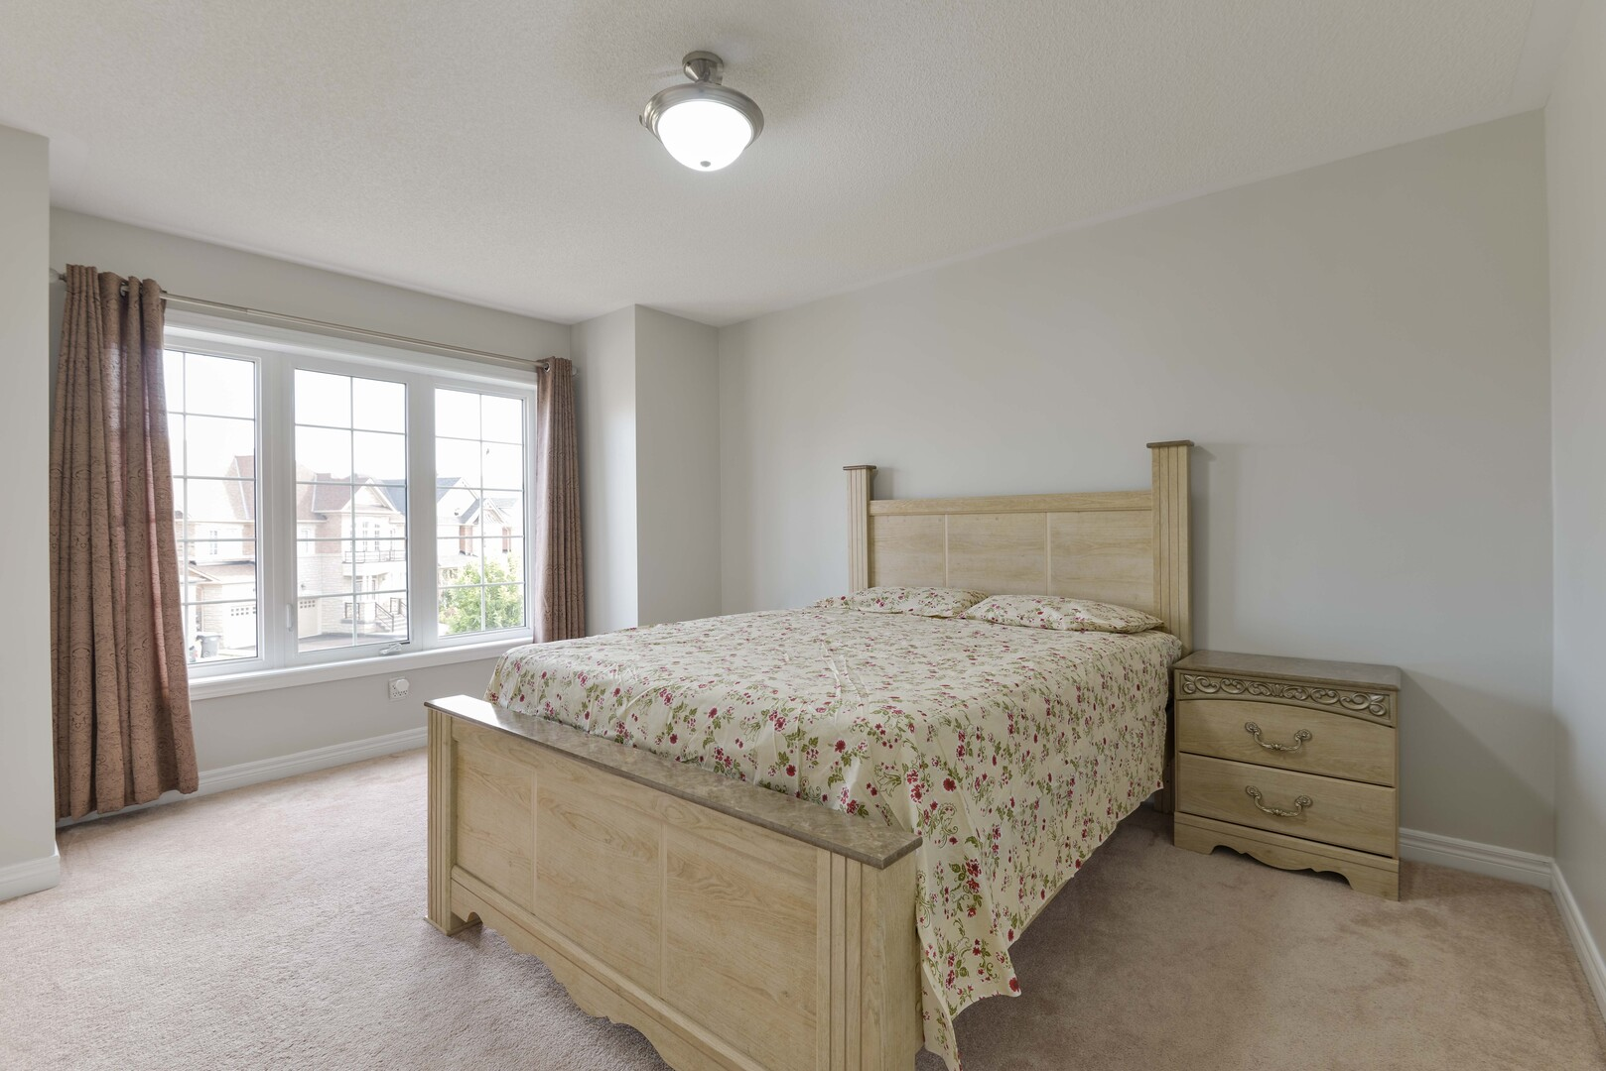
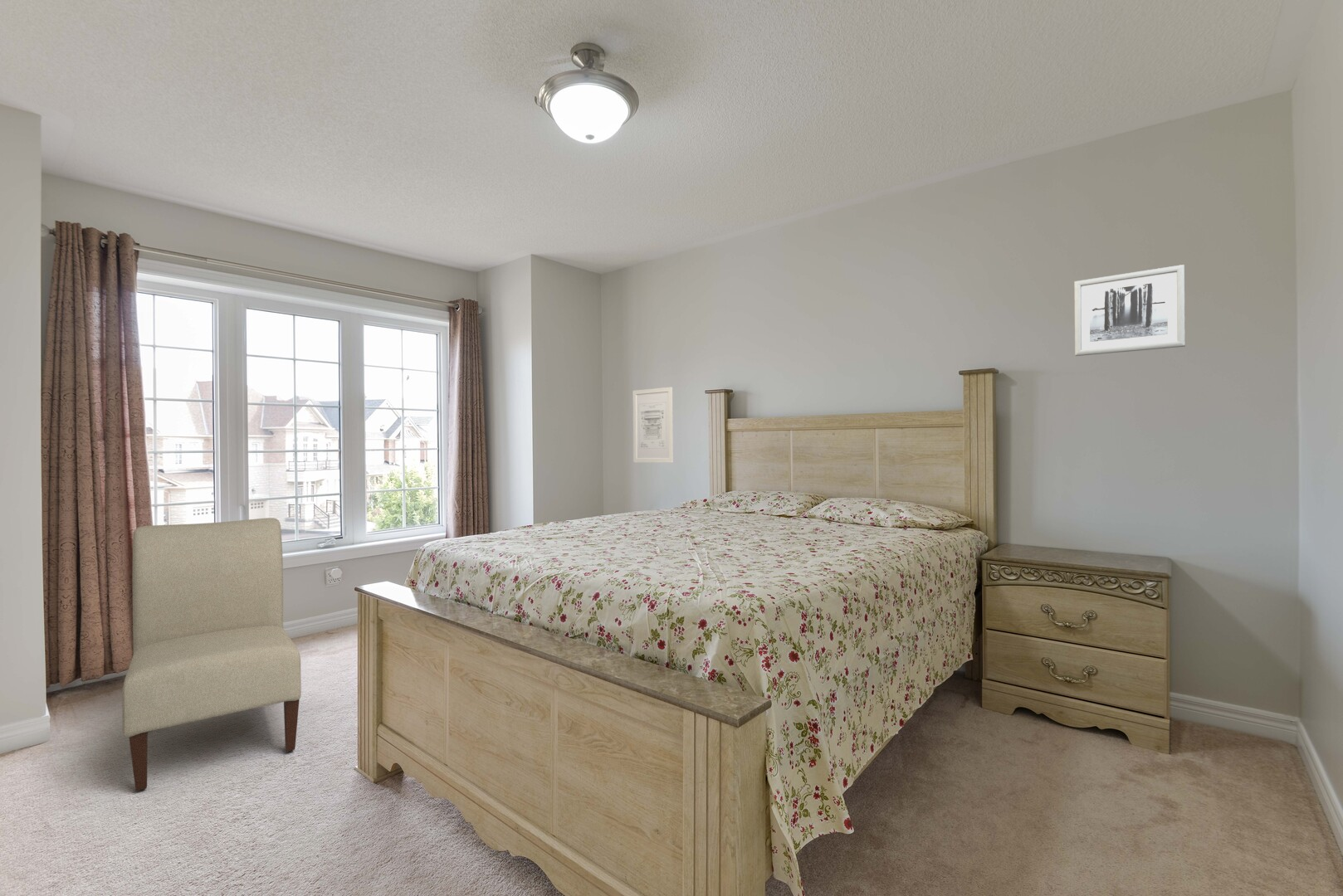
+ chair [121,517,302,791]
+ wall art [632,387,674,464]
+ wall art [1074,264,1186,357]
